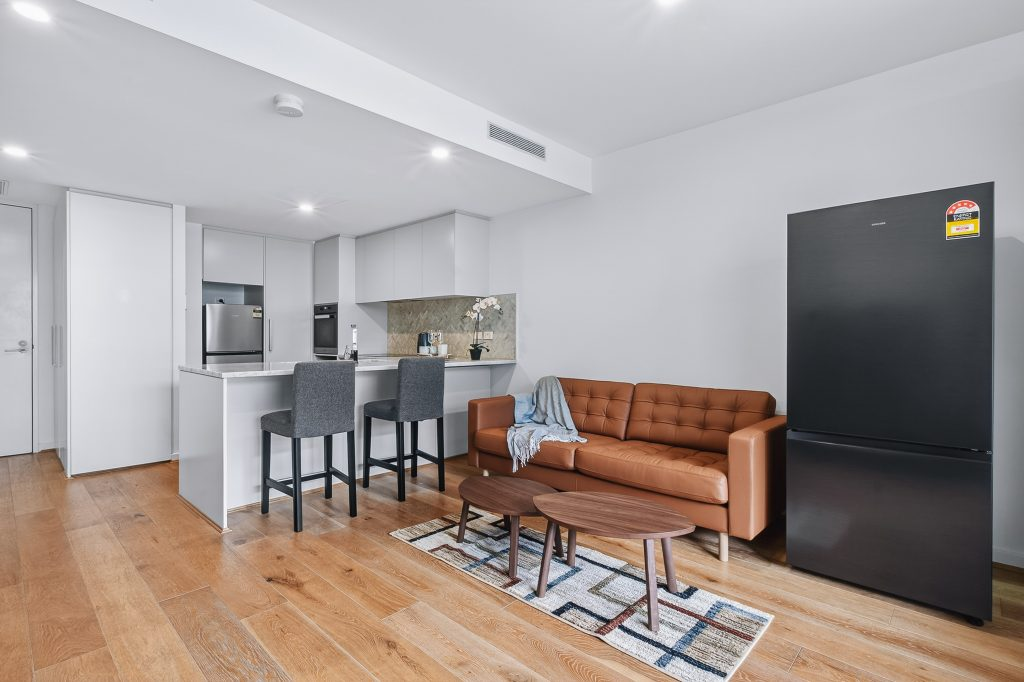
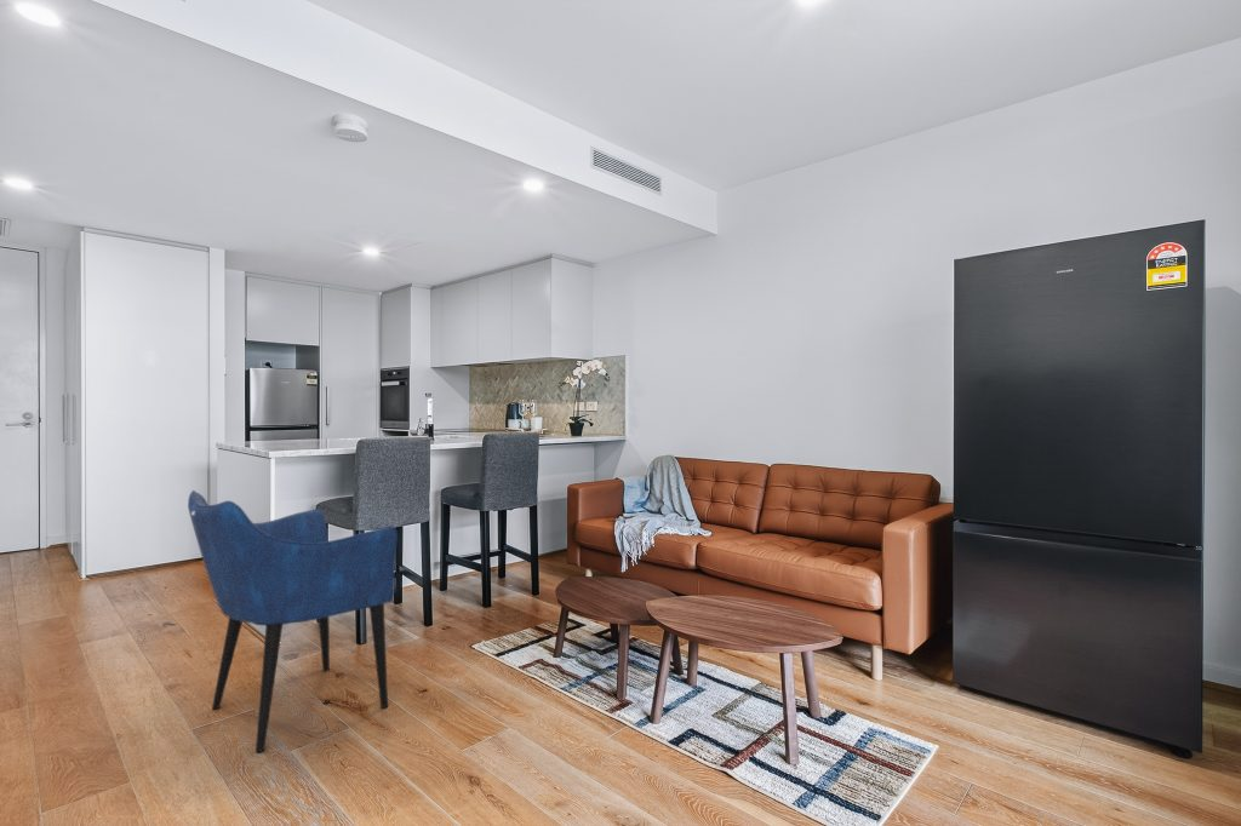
+ armchair [187,489,399,753]
